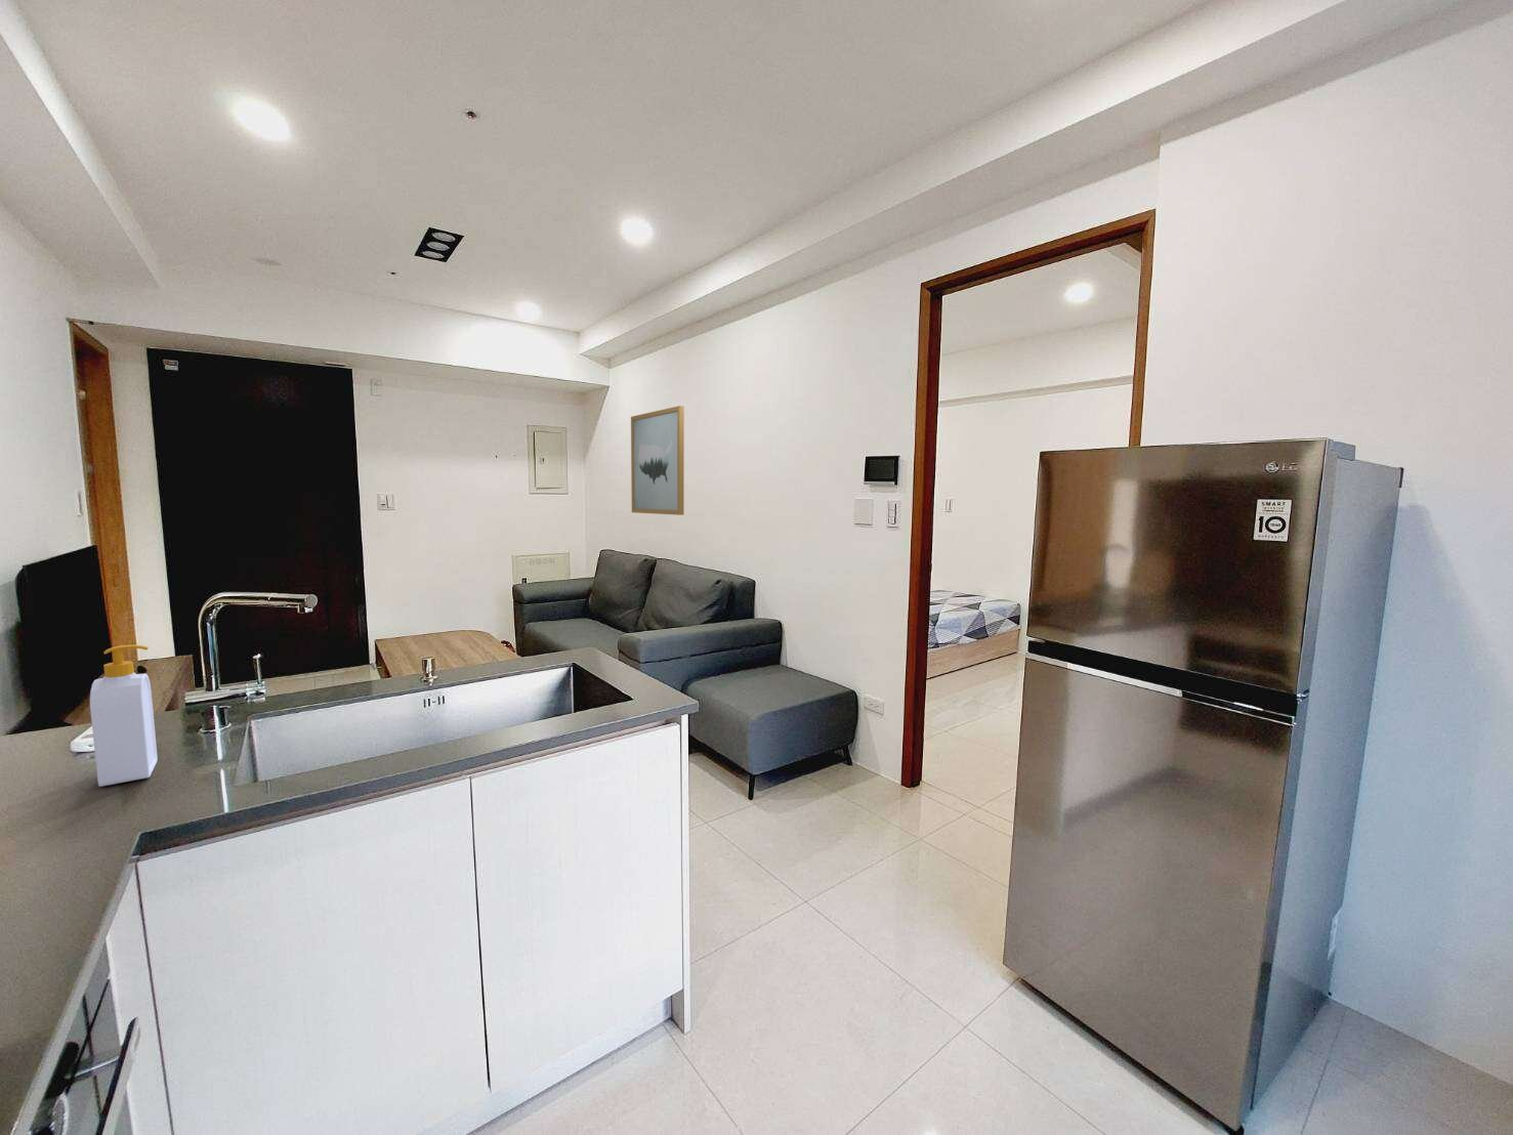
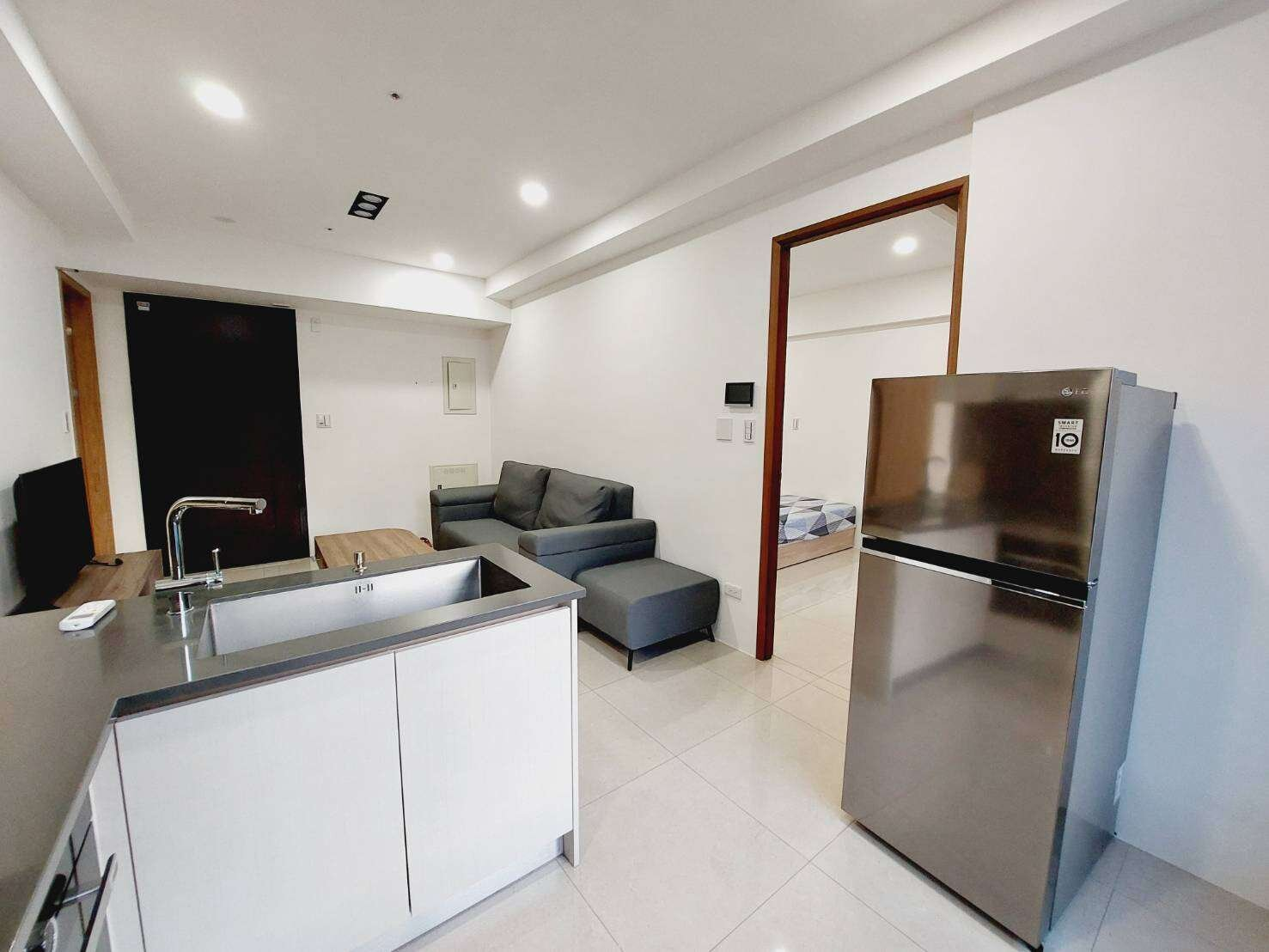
- soap bottle [89,644,159,788]
- wall art [630,404,686,516]
